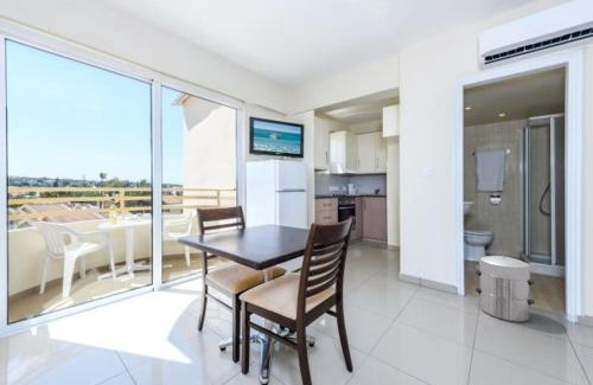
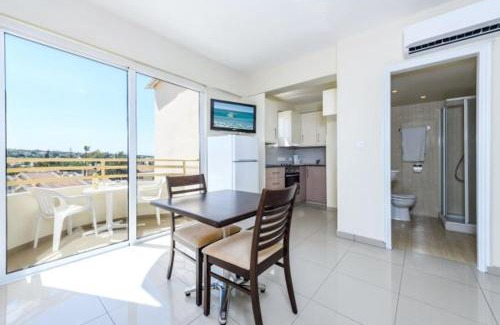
- waste bin [474,252,536,323]
